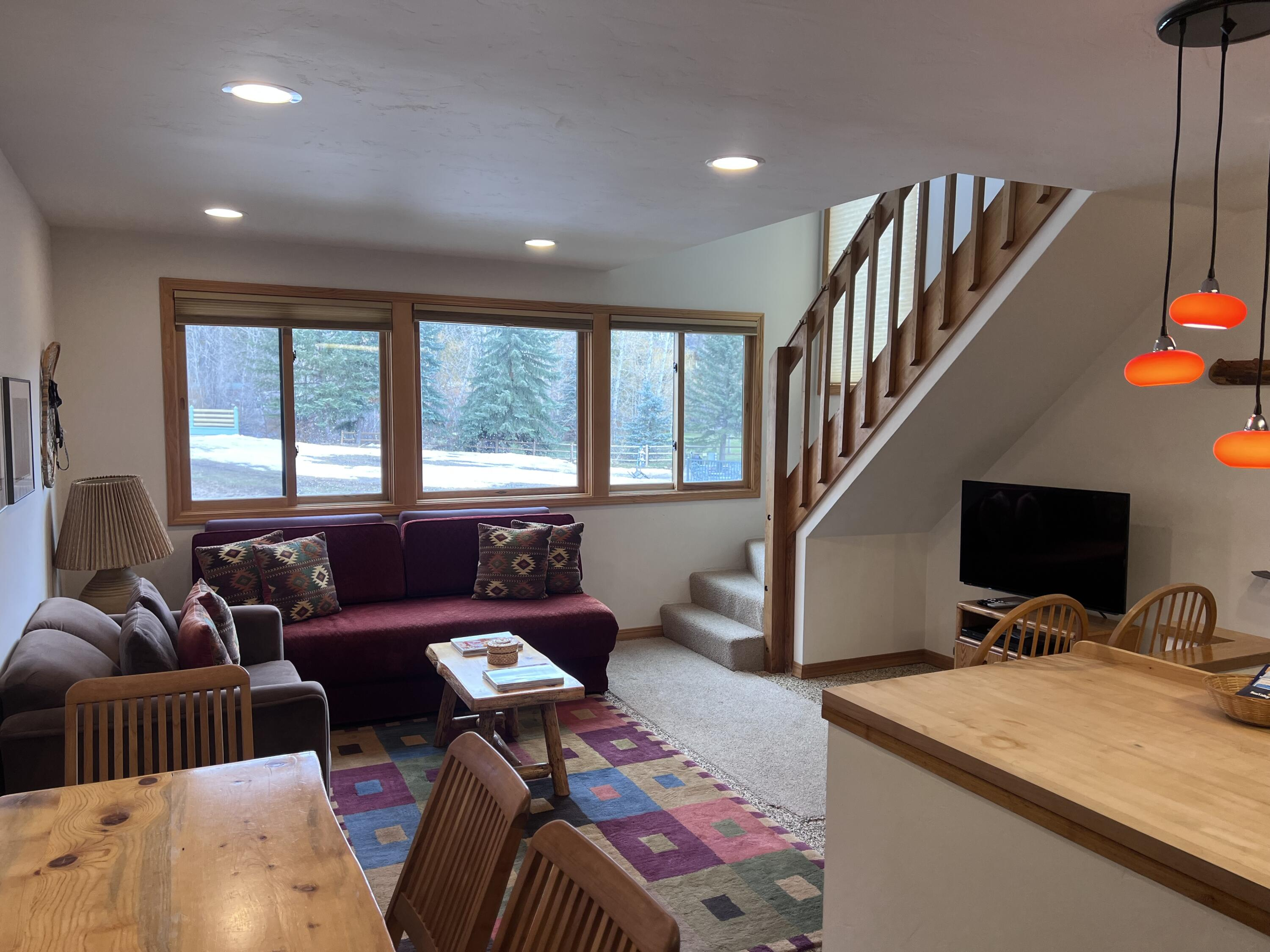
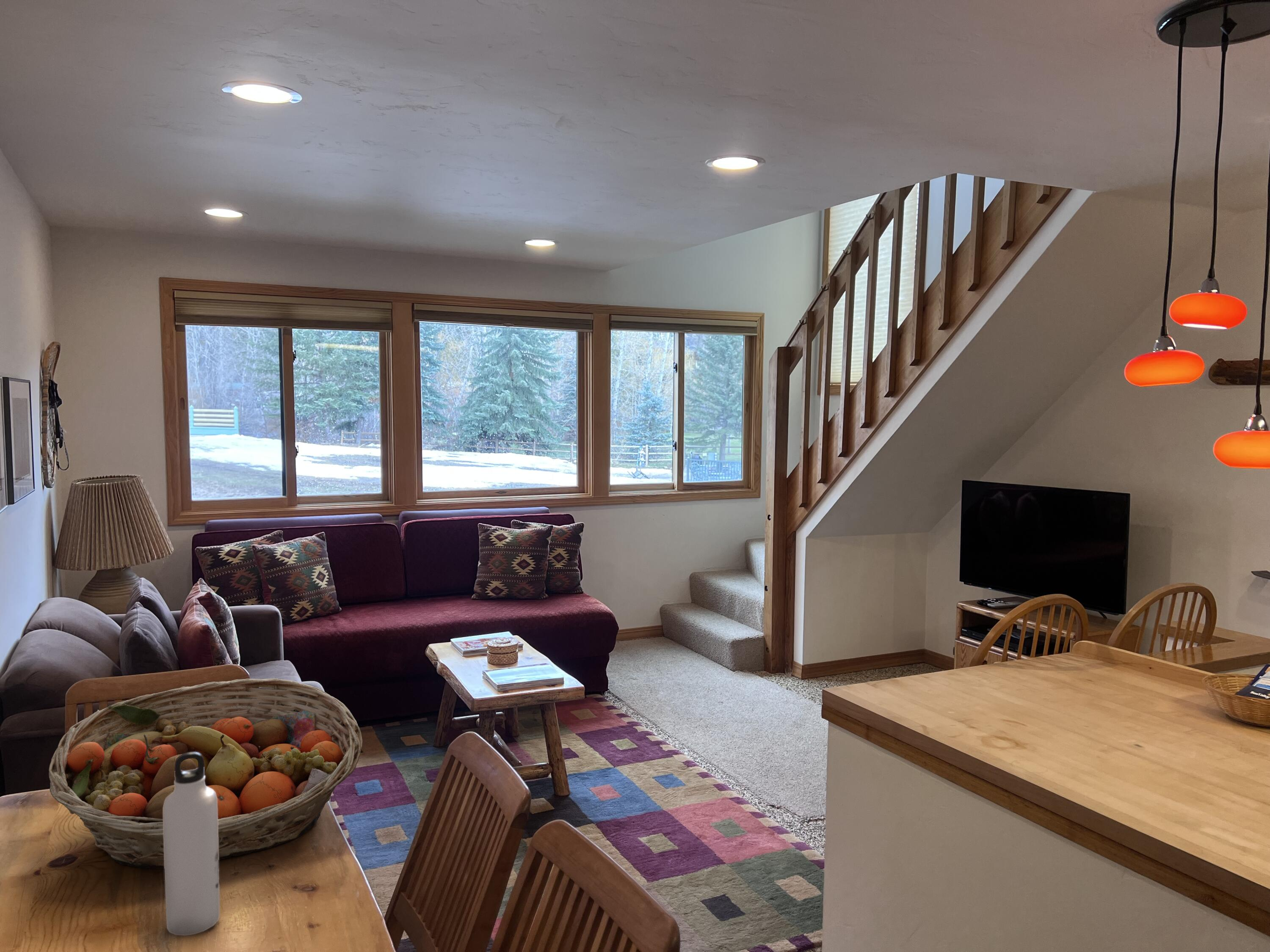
+ water bottle [163,752,220,936]
+ fruit basket [48,678,363,869]
